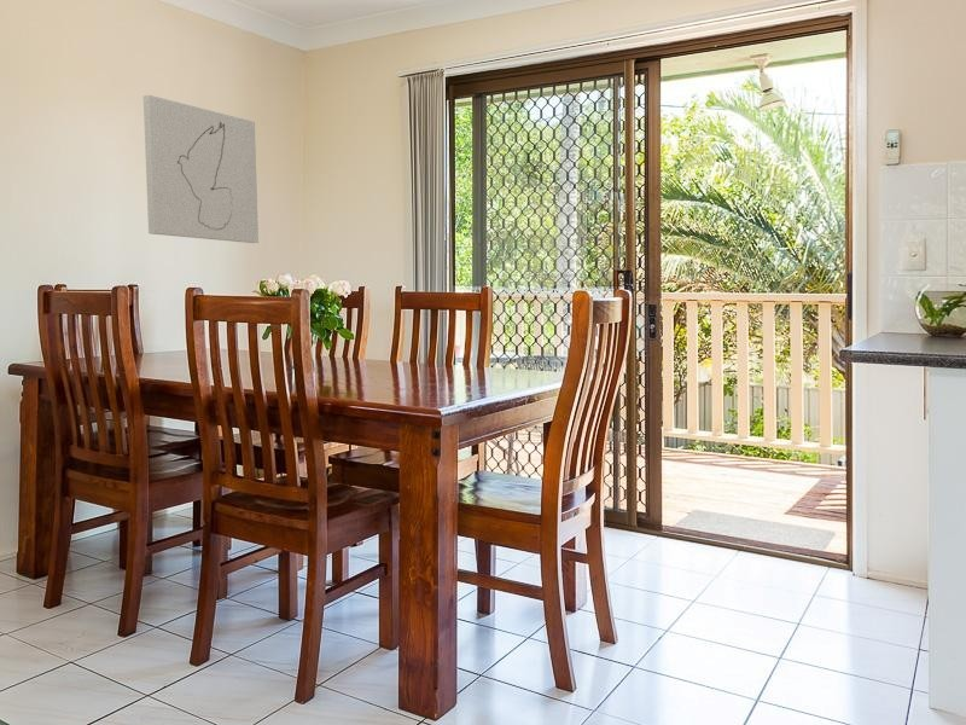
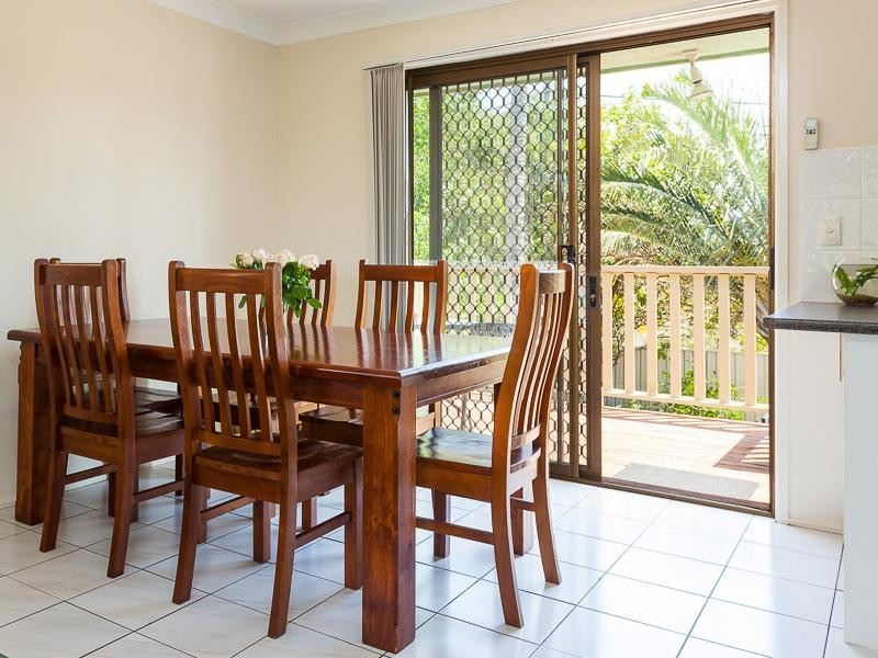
- wall art [142,94,260,244]
